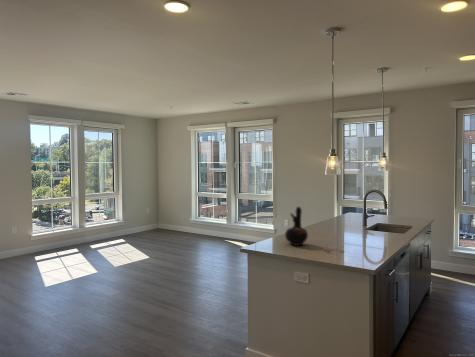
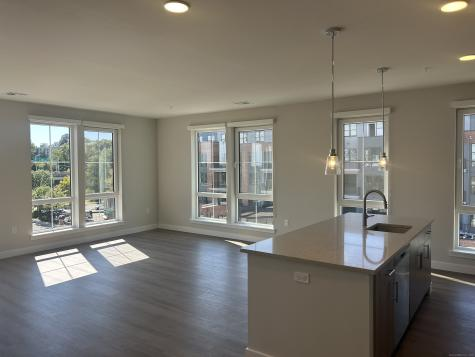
- ceramic jug [284,206,309,247]
